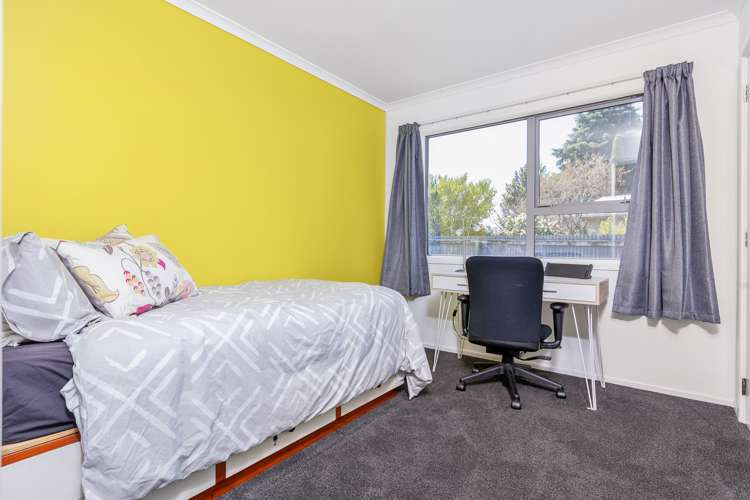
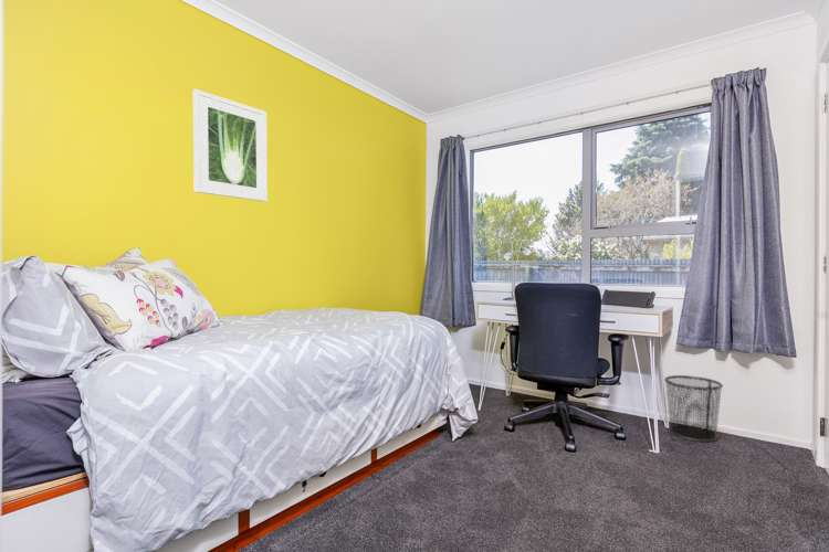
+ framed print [192,88,269,203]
+ waste bin [663,374,724,443]
